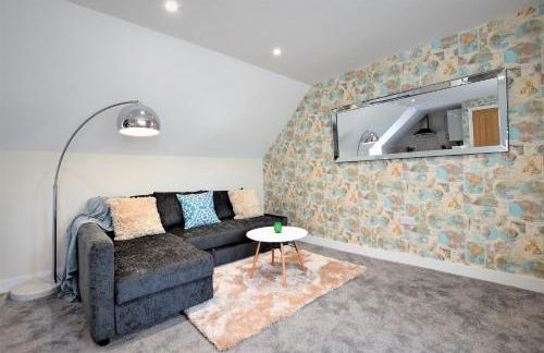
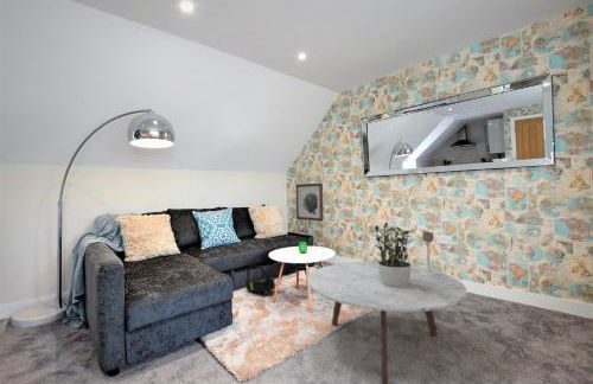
+ coffee table [307,261,468,384]
+ wall art [295,183,324,223]
+ candle holder [419,231,438,277]
+ backpack [244,263,276,295]
+ potted plant [368,222,416,288]
